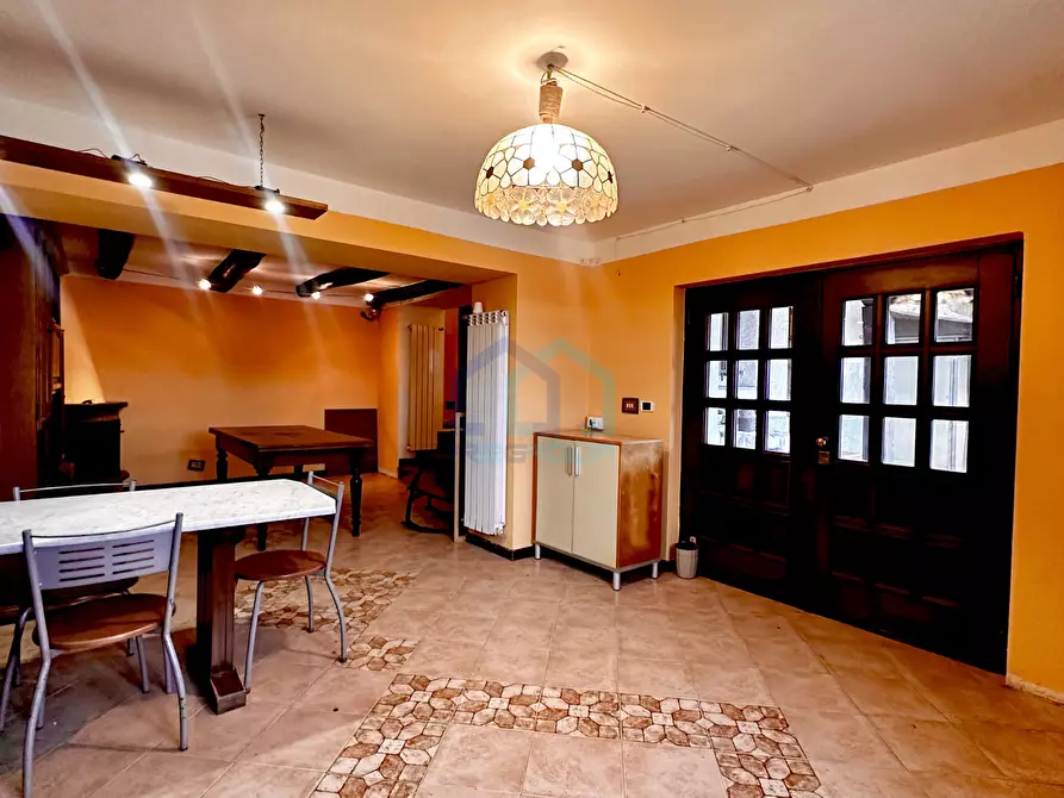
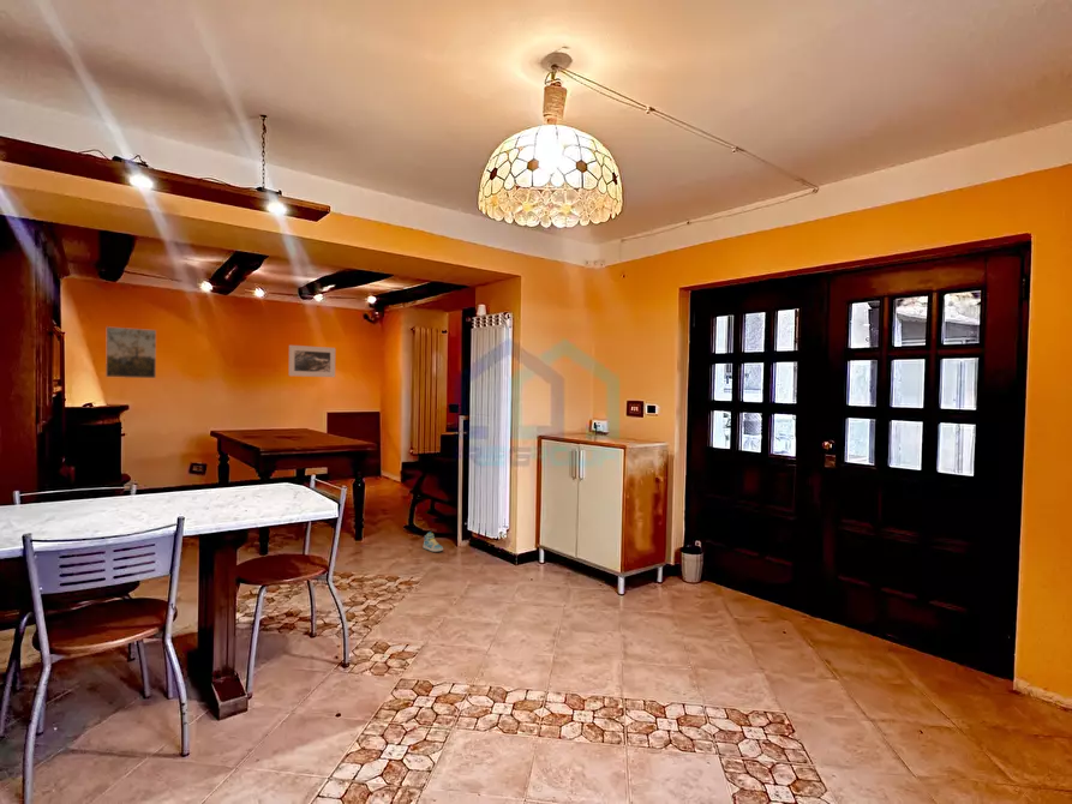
+ sneaker [423,530,444,553]
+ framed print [288,344,336,378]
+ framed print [104,325,157,379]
